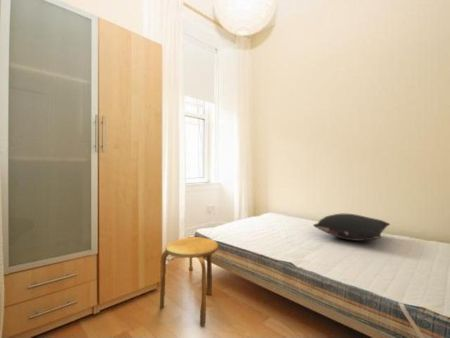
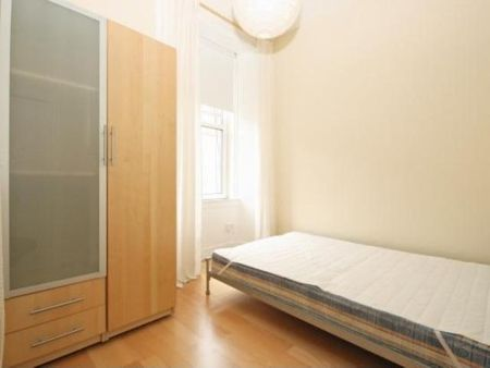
- pillow [312,213,391,242]
- stool [159,236,220,328]
